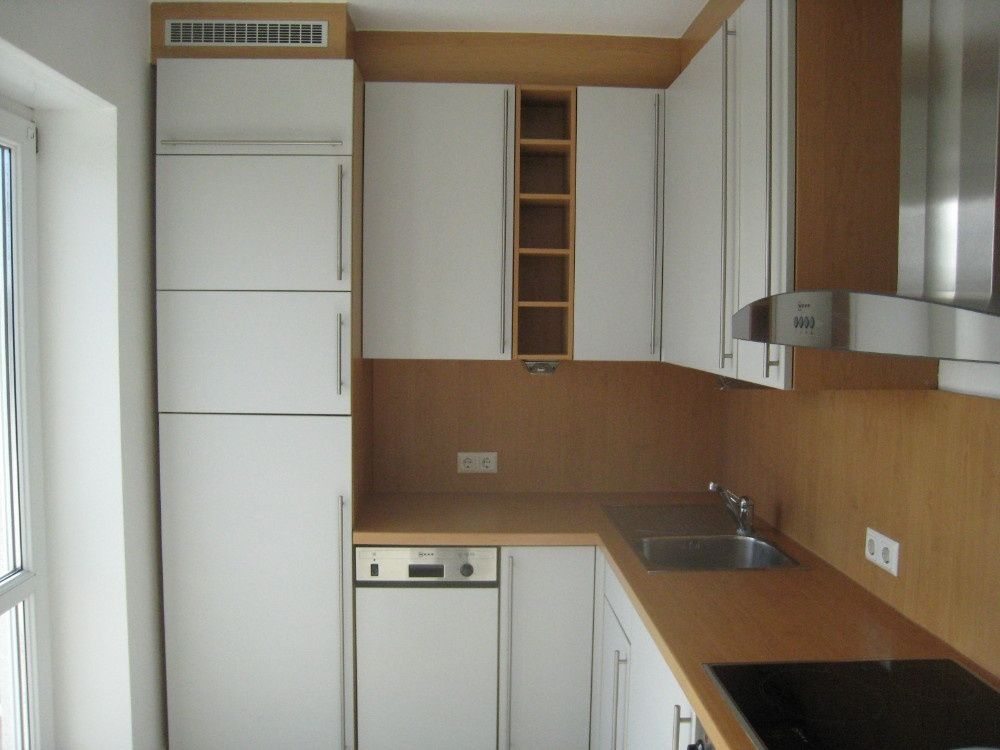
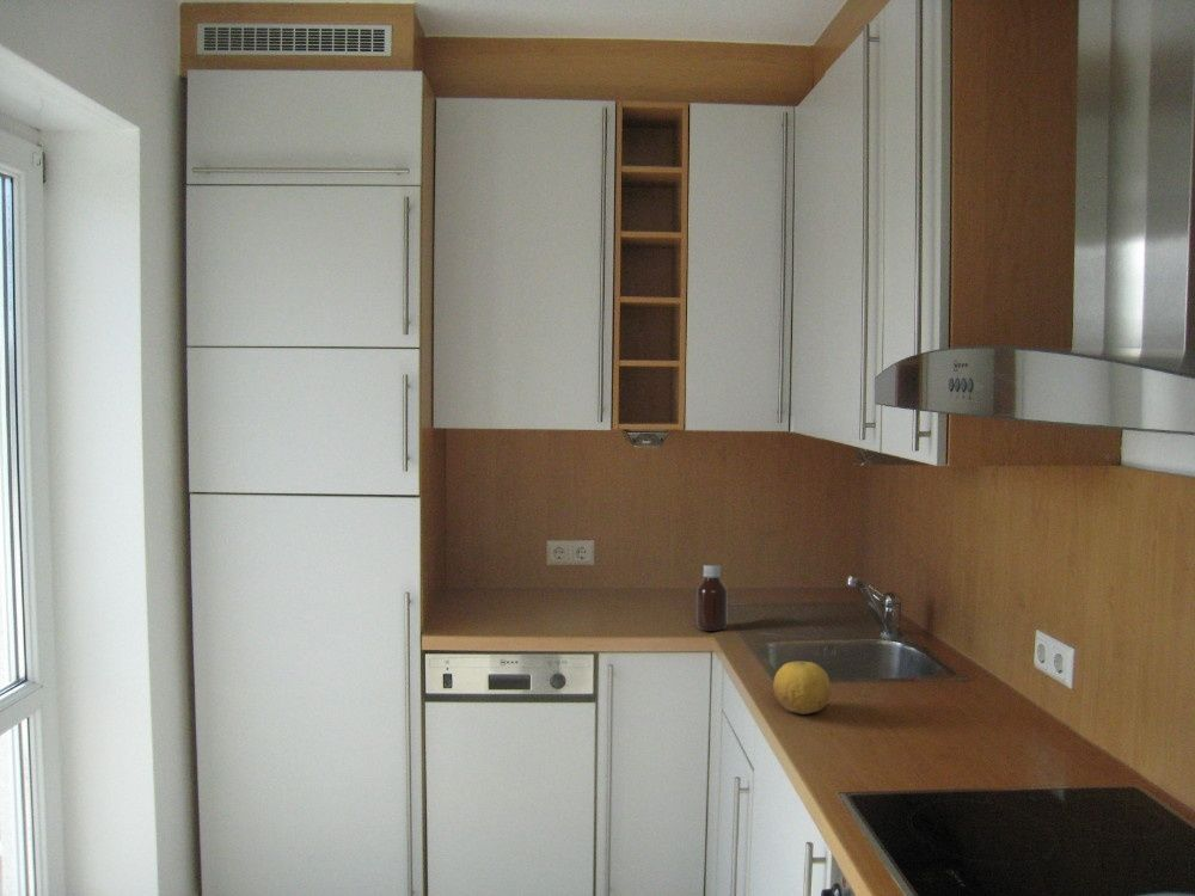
+ fruit [772,661,832,716]
+ bottle [695,564,729,632]
